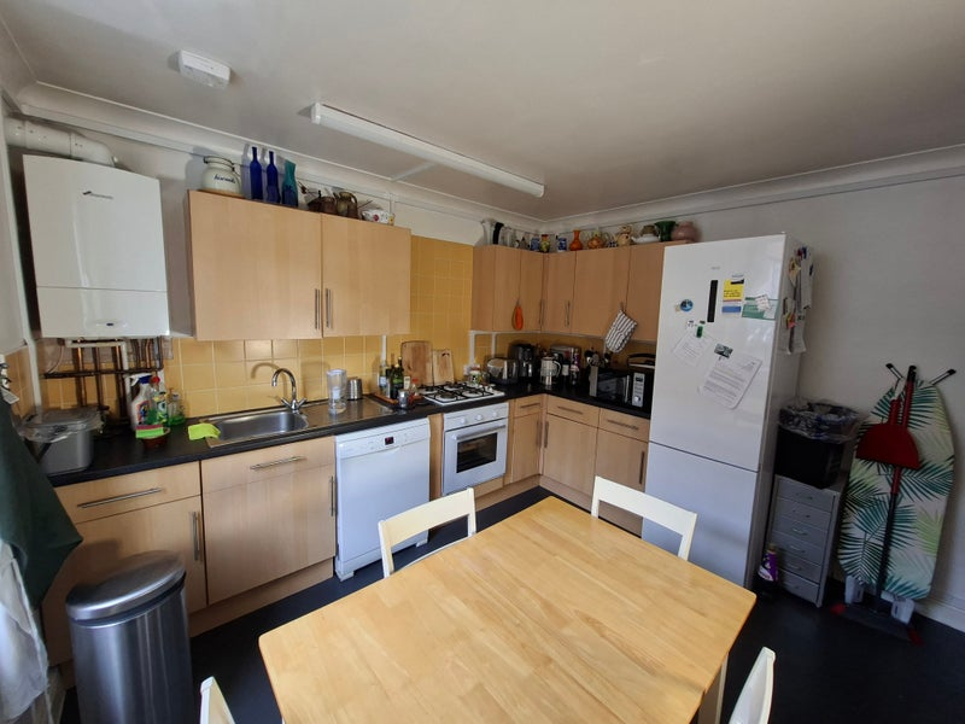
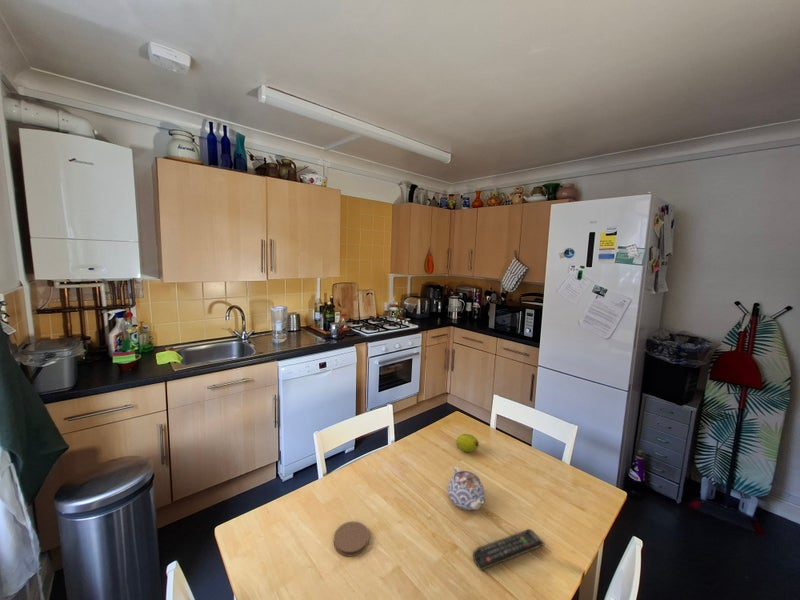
+ teapot [446,465,486,511]
+ remote control [472,528,546,571]
+ fruit [455,433,480,453]
+ coaster [333,520,370,557]
